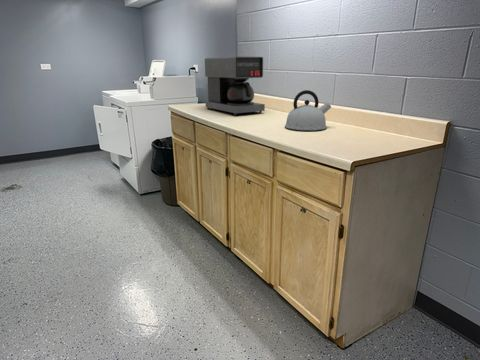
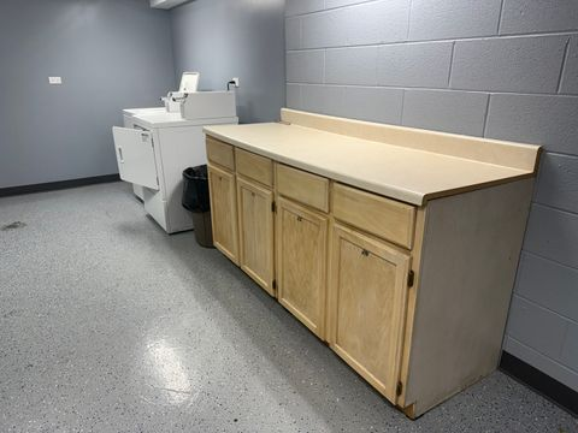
- kettle [284,89,332,132]
- coffee maker [204,56,266,116]
